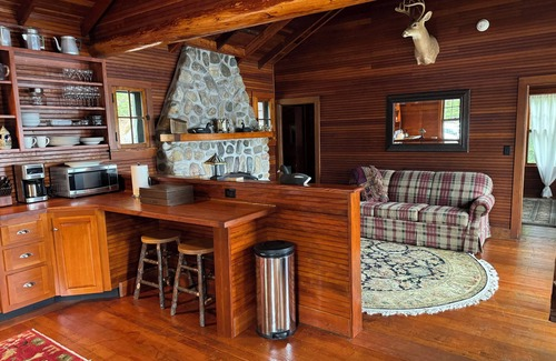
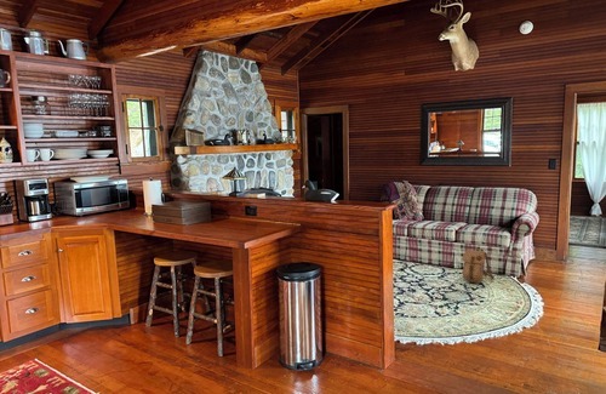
+ backpack [461,247,494,284]
